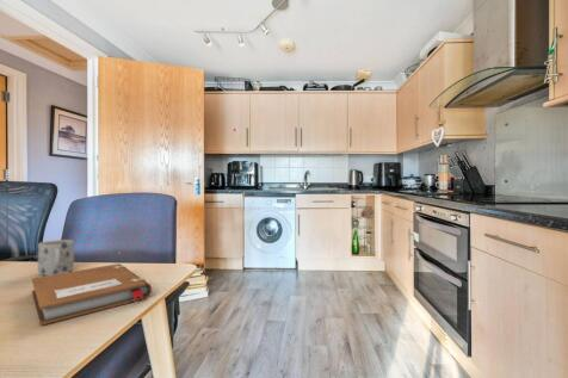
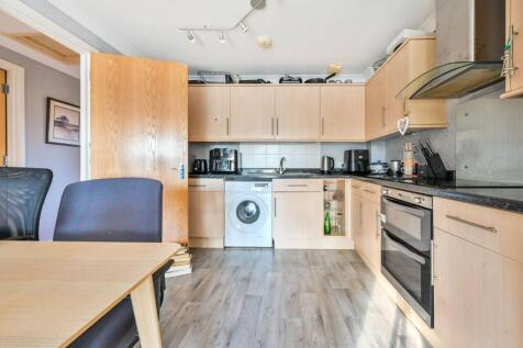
- notebook [31,262,153,327]
- mug [37,238,75,277]
